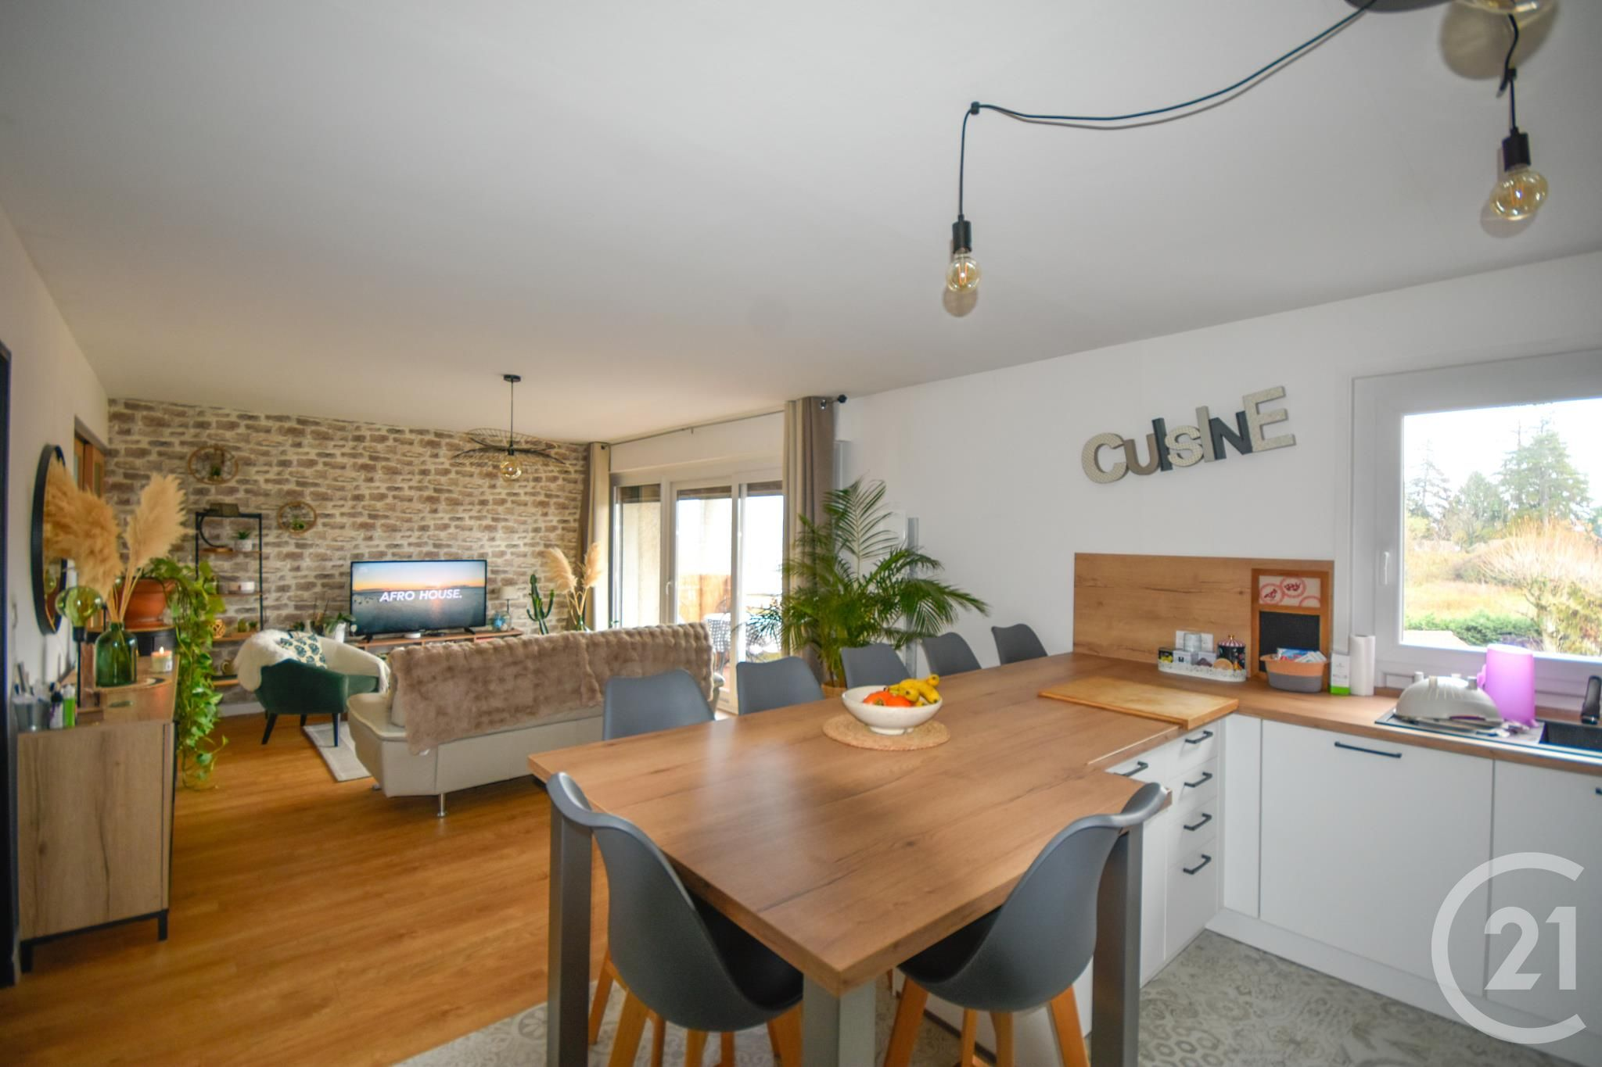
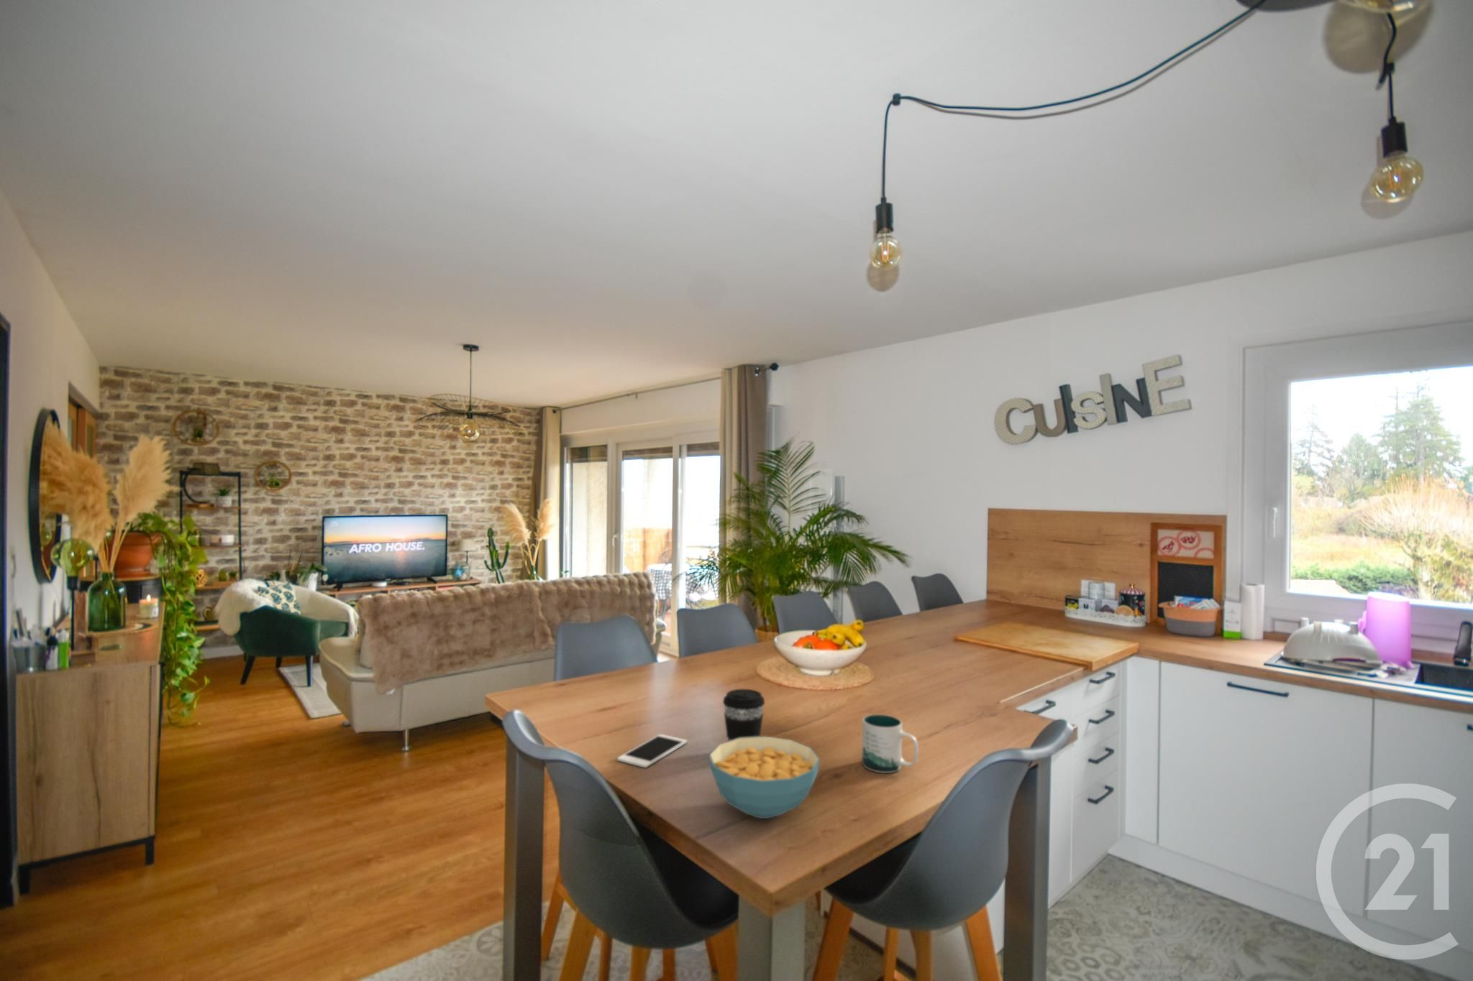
+ cell phone [617,734,688,769]
+ coffee cup [722,689,766,741]
+ cereal bowl [709,736,820,819]
+ mug [861,714,919,774]
